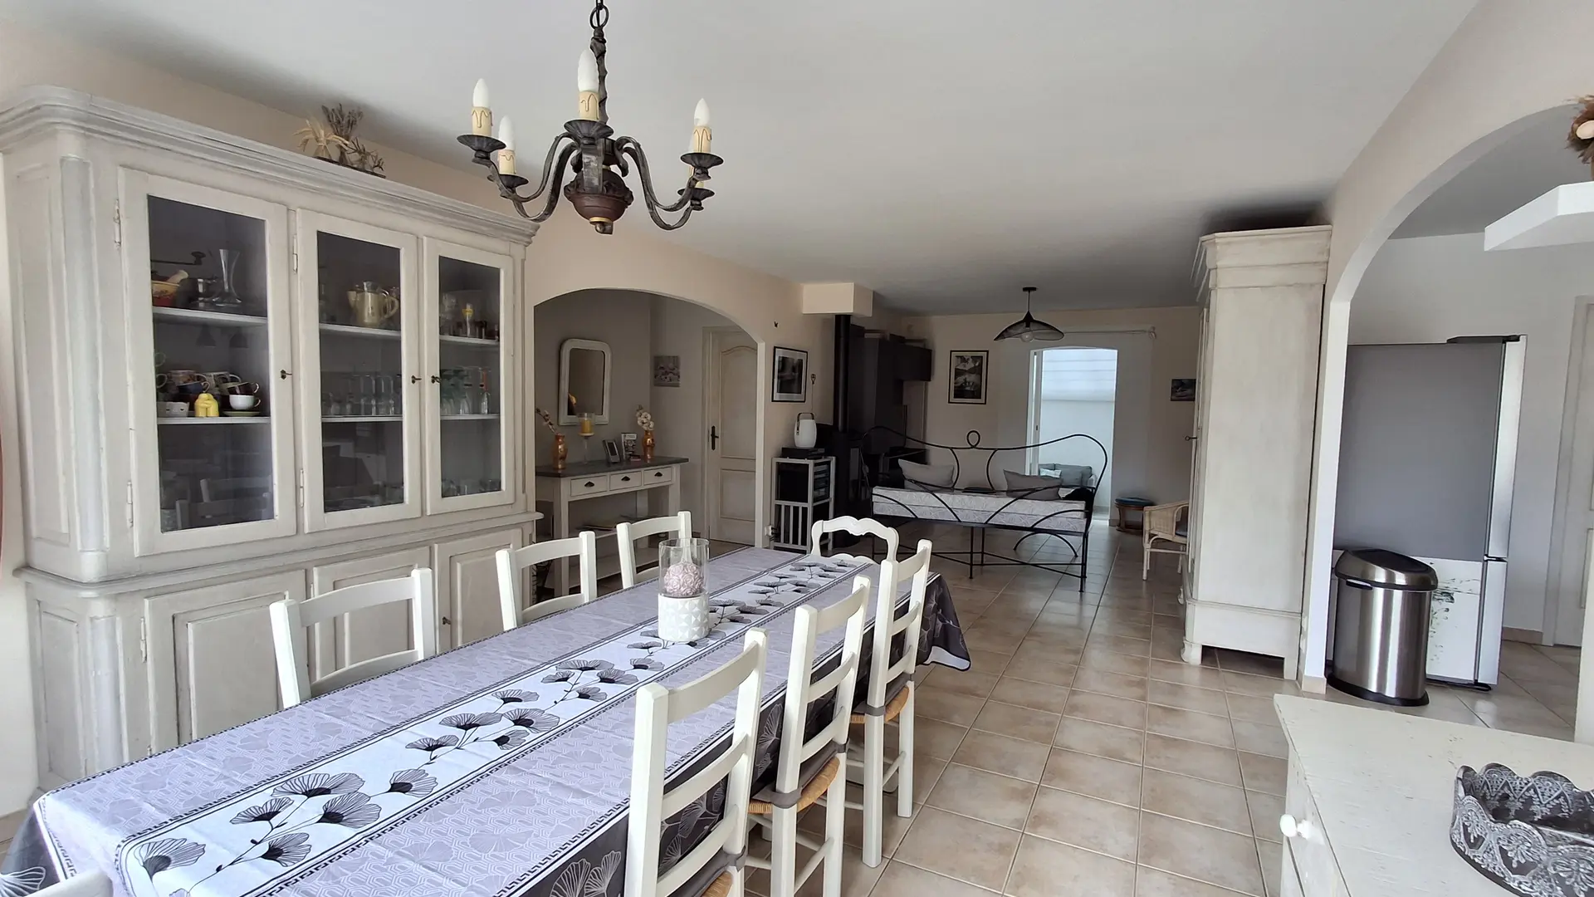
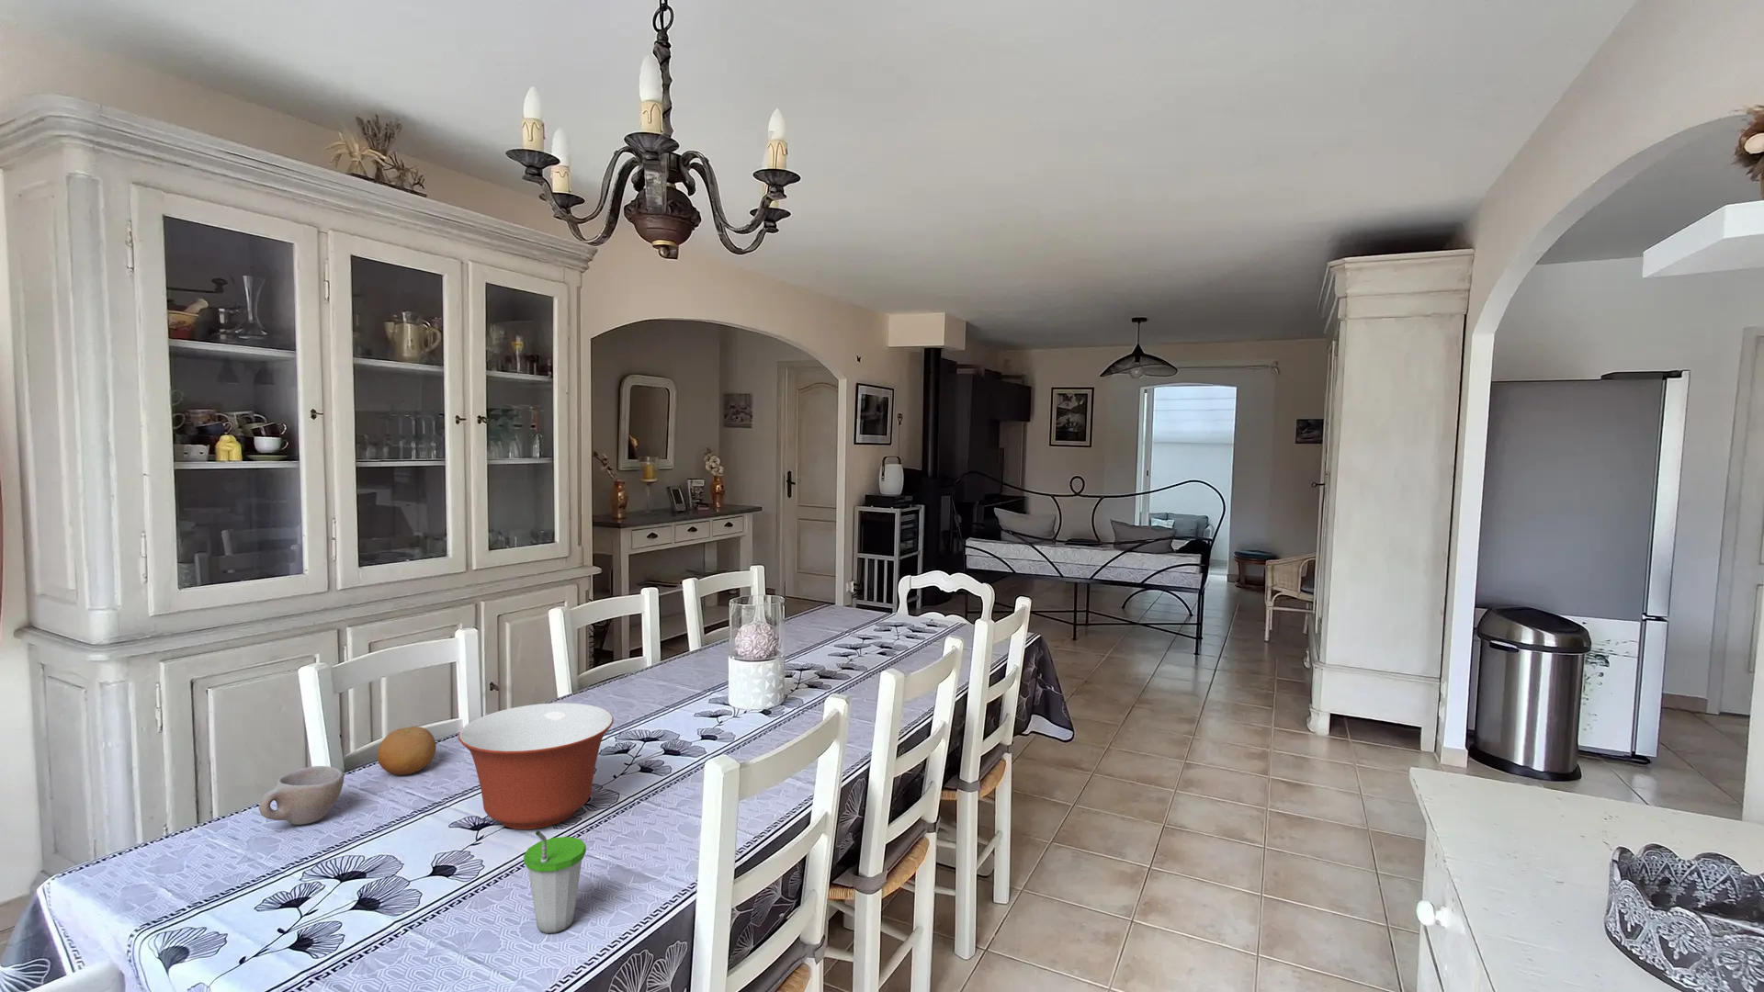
+ mixing bowl [458,701,614,831]
+ cup [258,765,344,826]
+ fruit [377,726,437,776]
+ cup [522,830,588,934]
